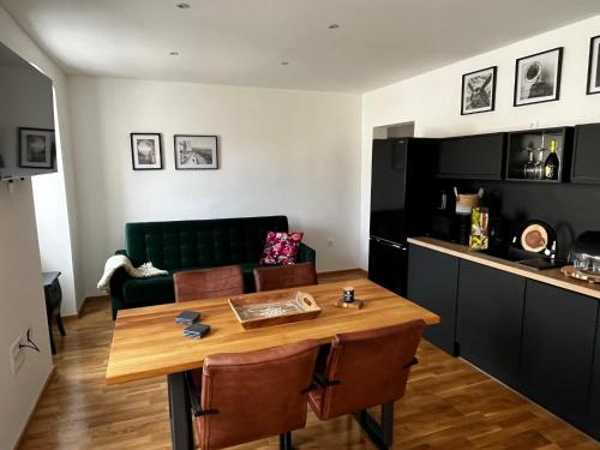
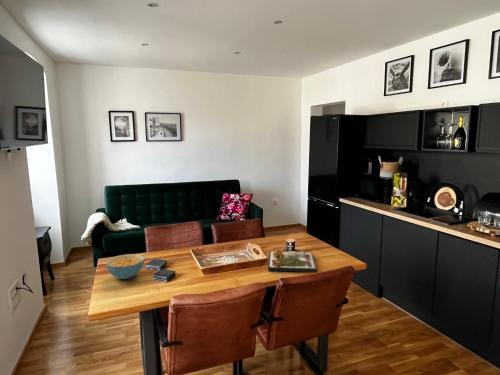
+ dinner plate [267,249,318,273]
+ cereal bowl [105,253,146,280]
